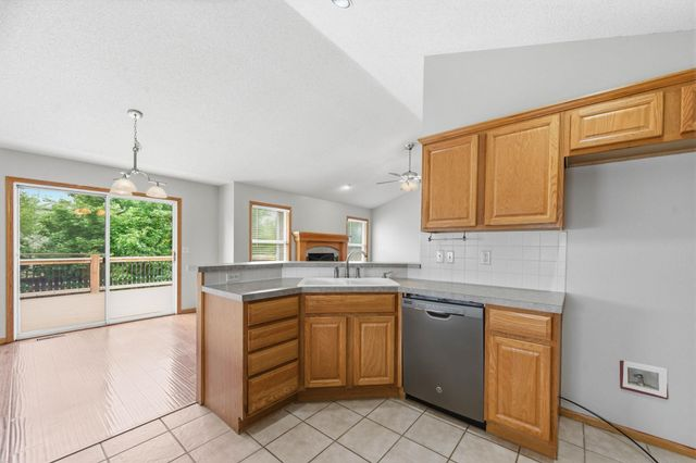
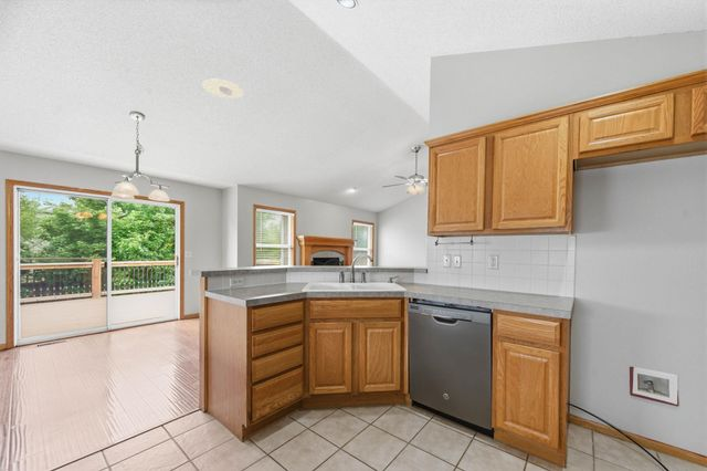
+ recessed light [201,78,245,100]
